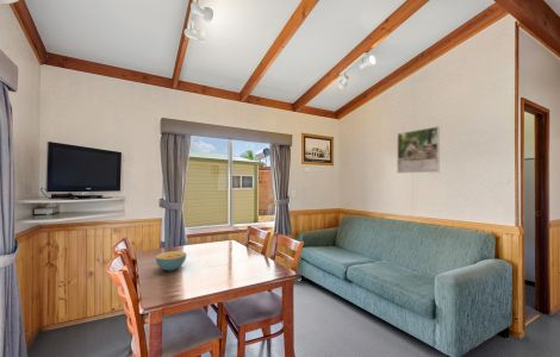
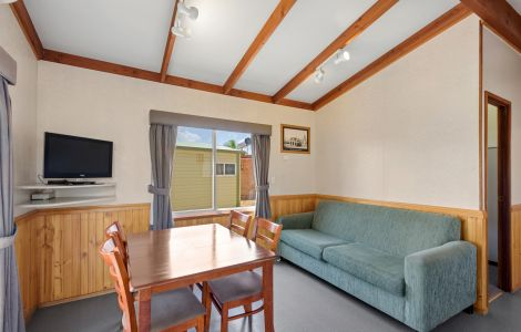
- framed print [396,125,441,174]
- cereal bowl [155,250,187,271]
